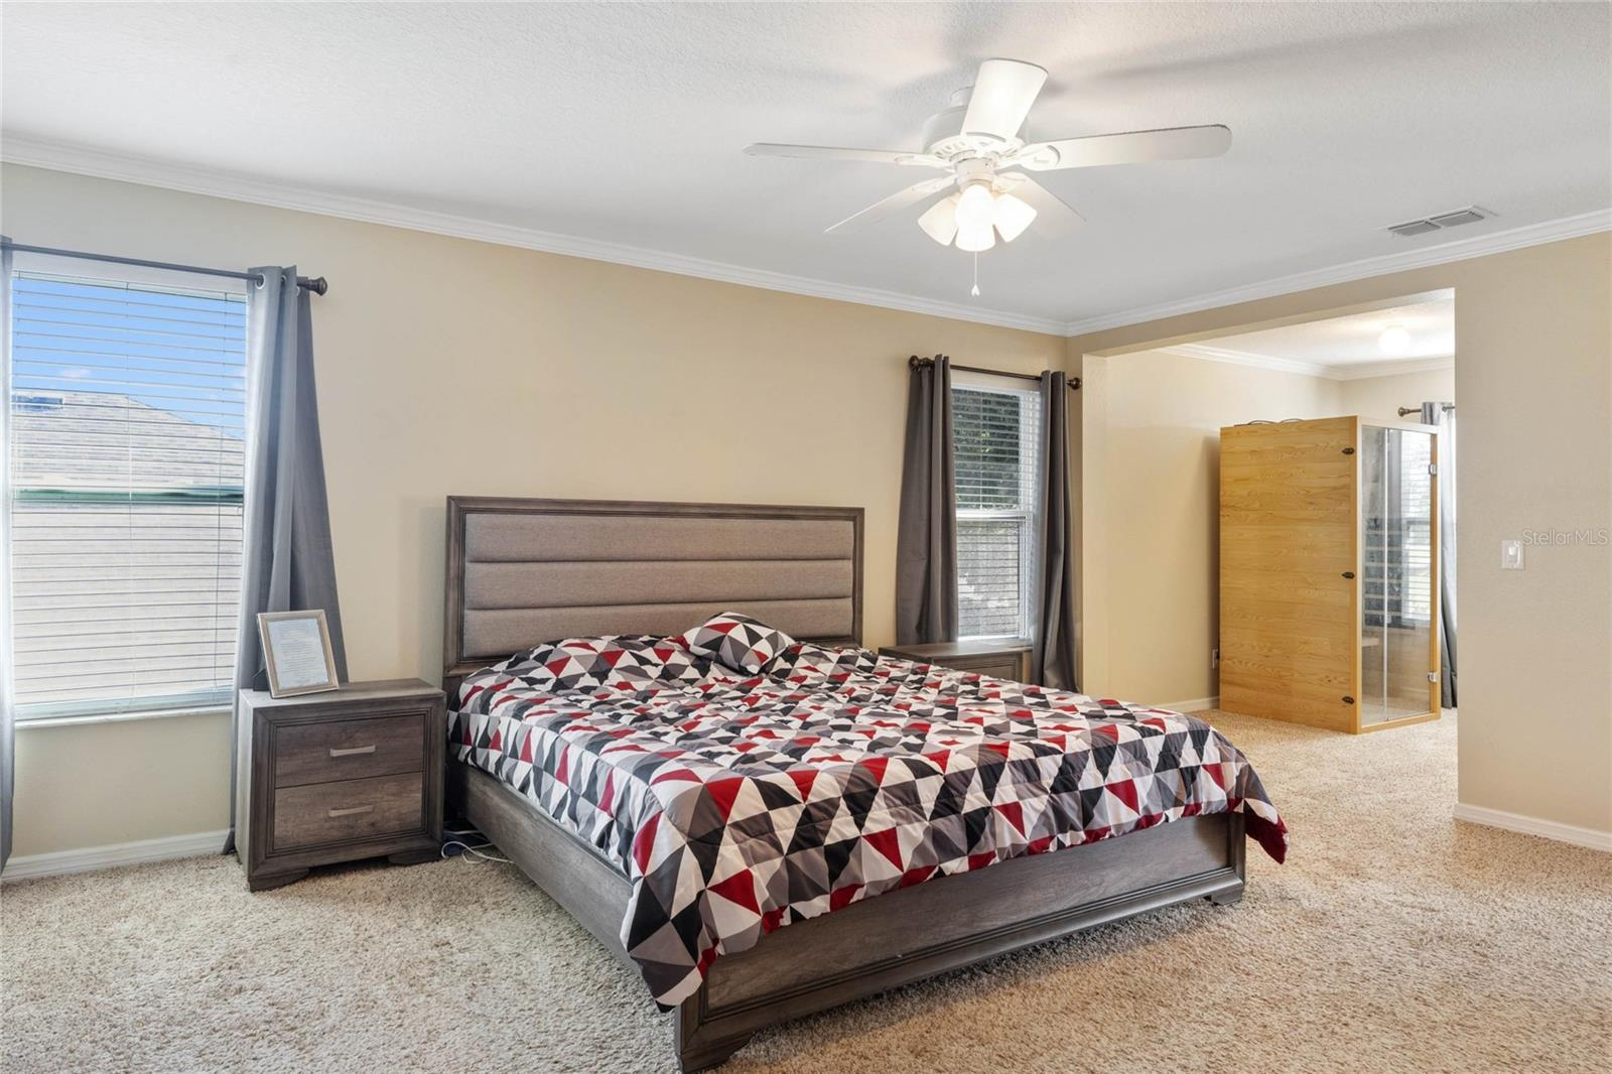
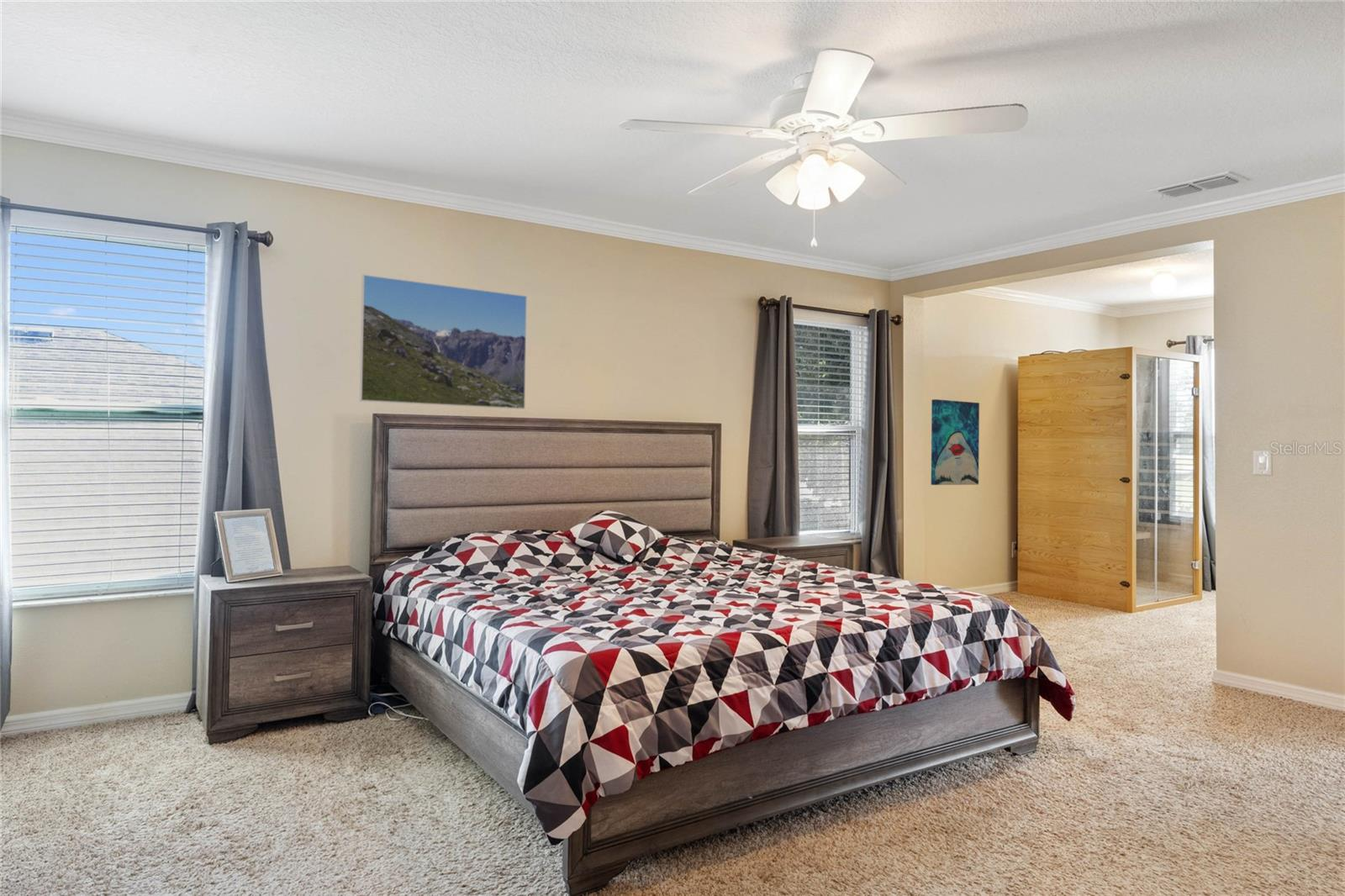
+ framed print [359,274,528,410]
+ wall art [931,398,980,486]
